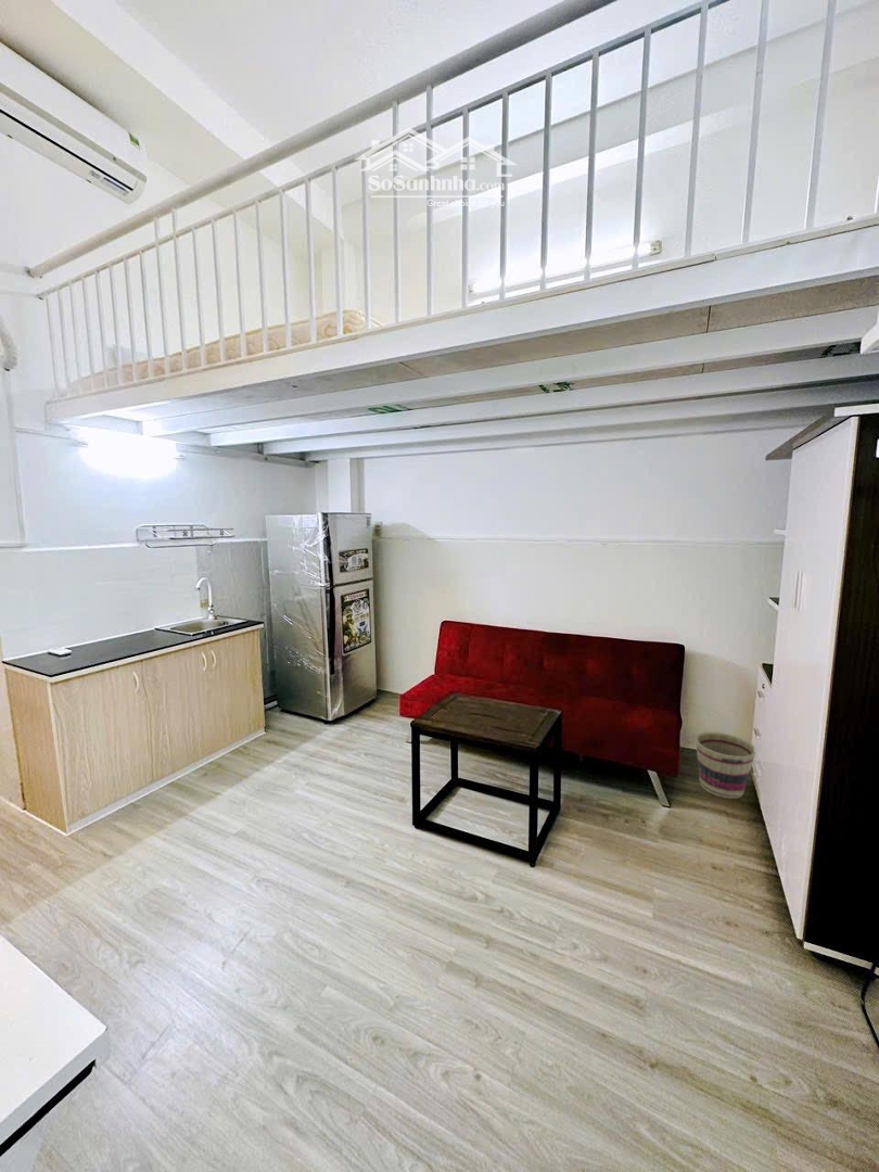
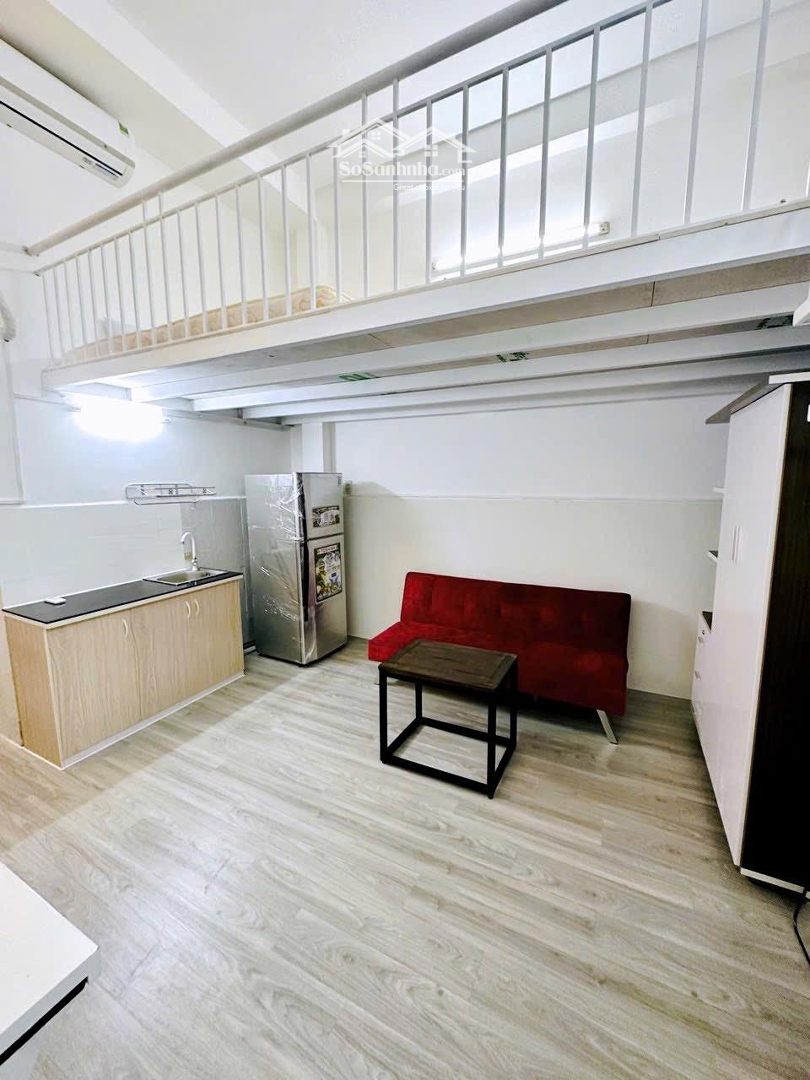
- basket [695,731,756,800]
